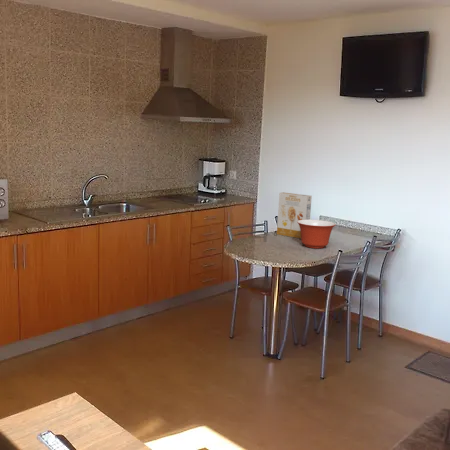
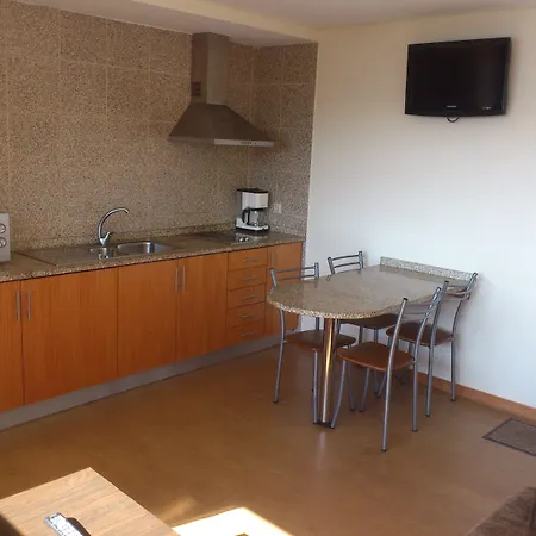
- cereal box [276,191,313,239]
- mixing bowl [297,219,337,249]
